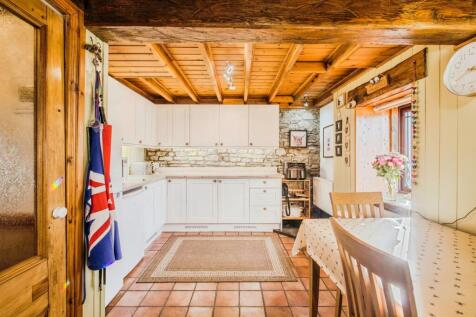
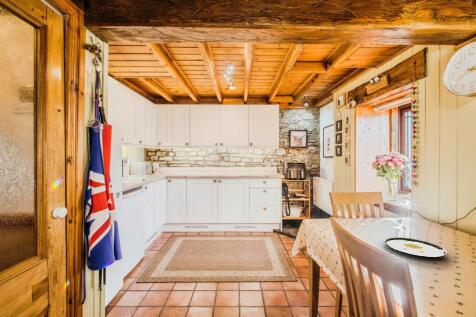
+ plate [383,236,448,258]
